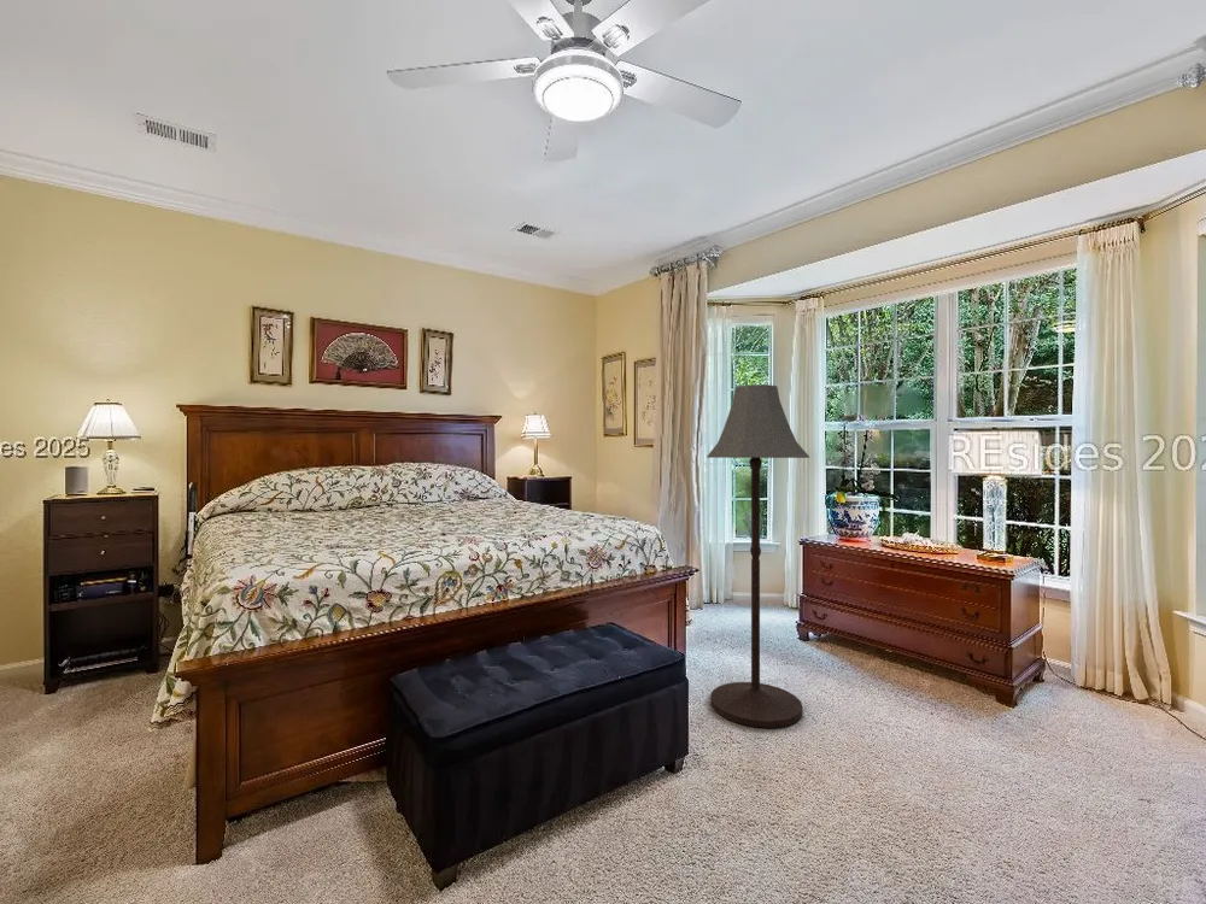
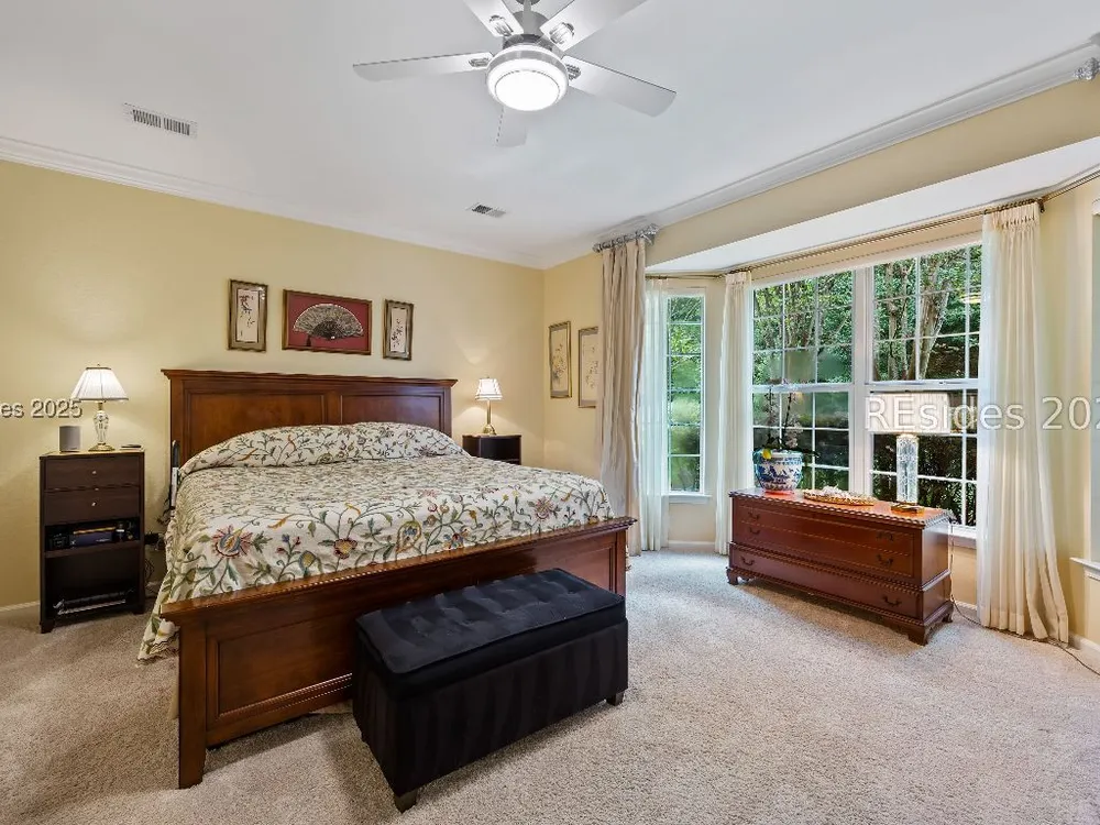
- floor lamp [706,383,810,729]
